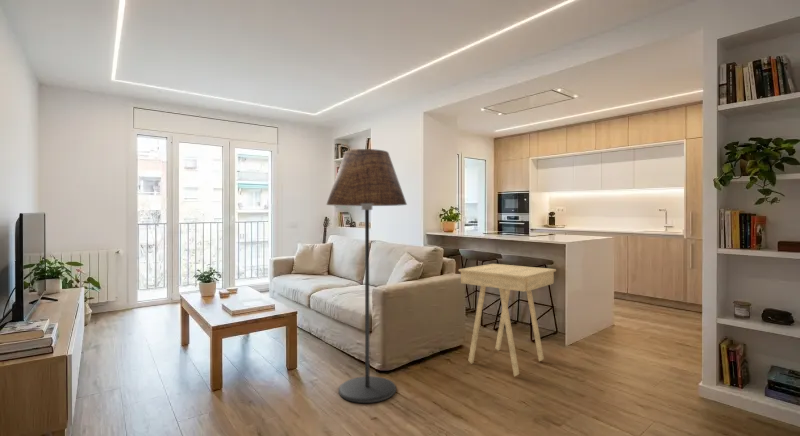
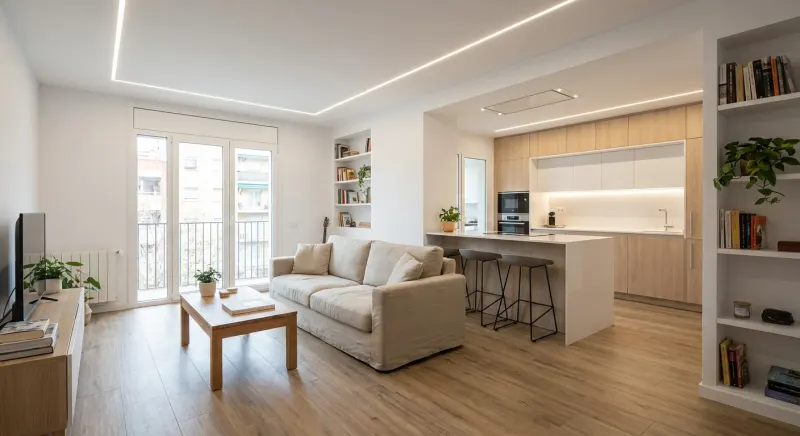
- floor lamp [325,148,408,404]
- side table [458,263,557,377]
